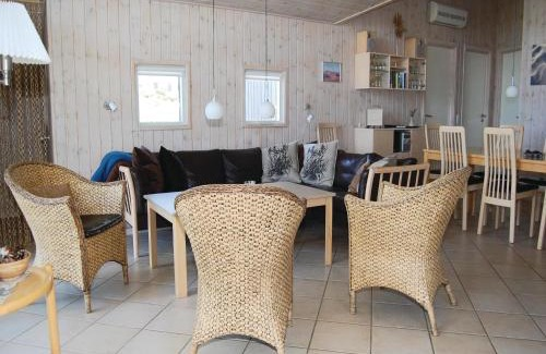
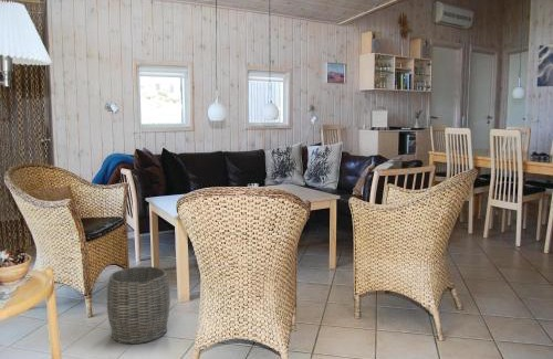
+ woven basket [106,265,171,345]
